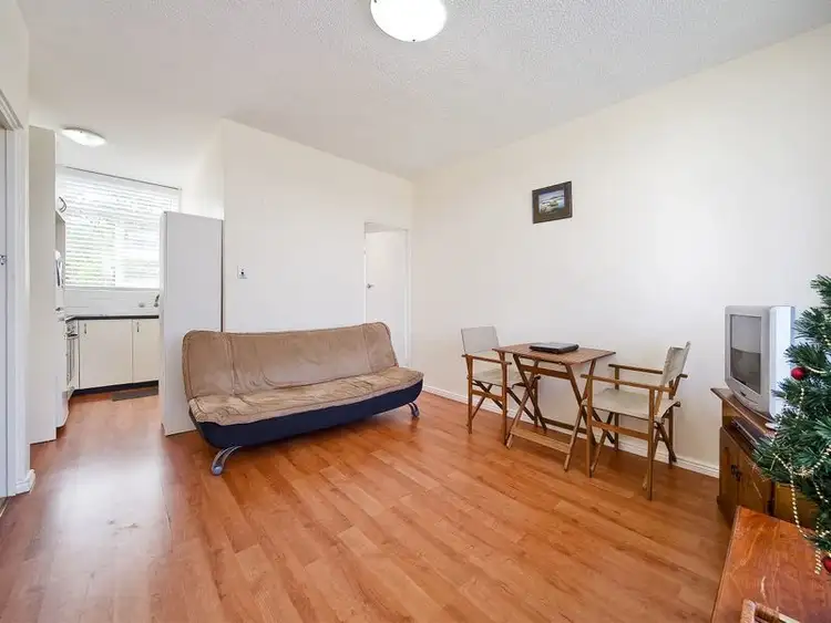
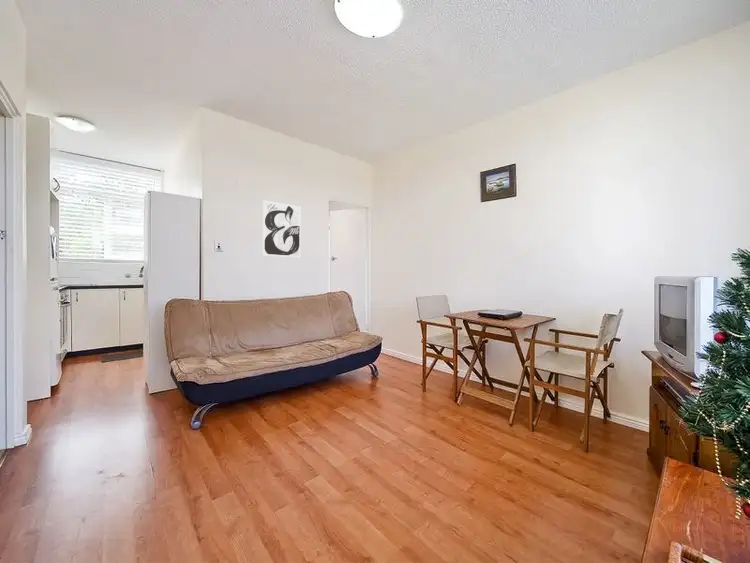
+ wall art [262,199,302,258]
